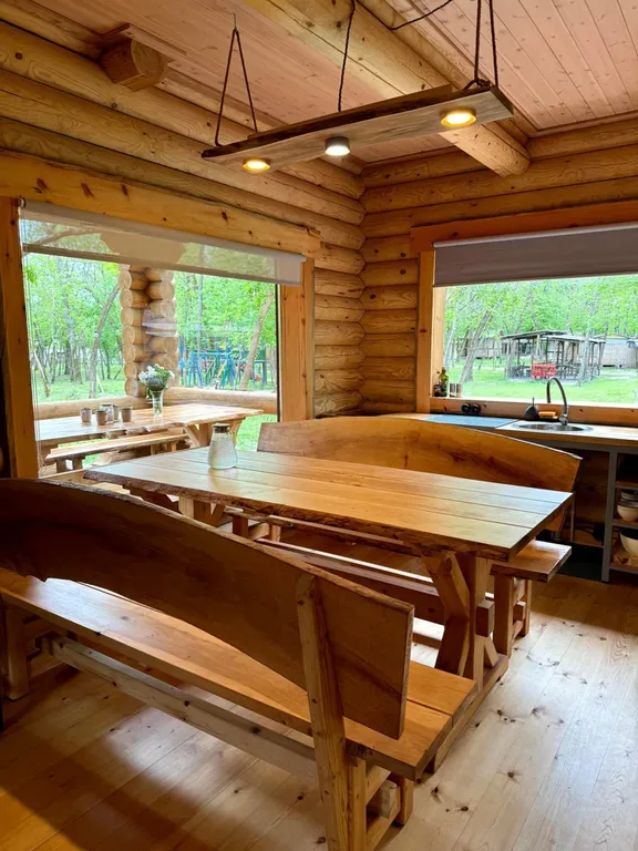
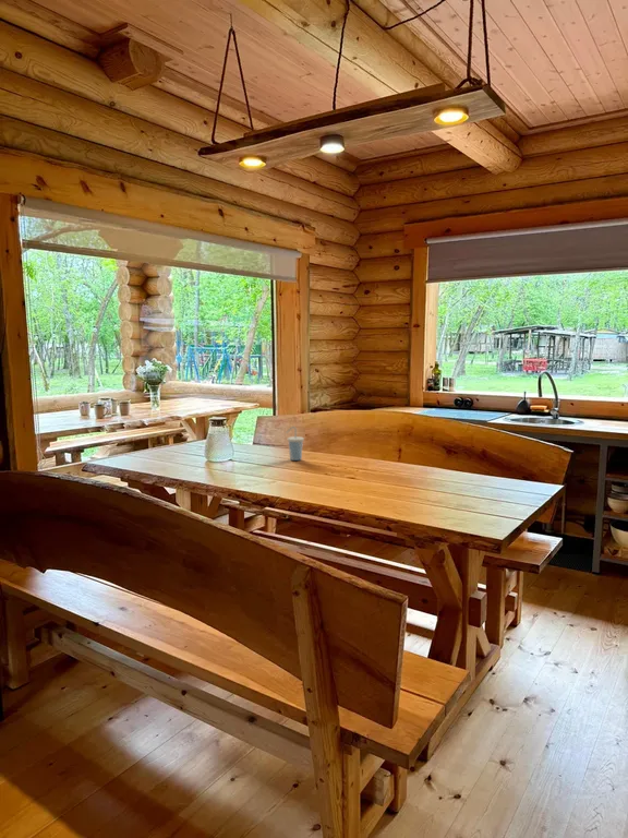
+ cup [285,426,305,462]
